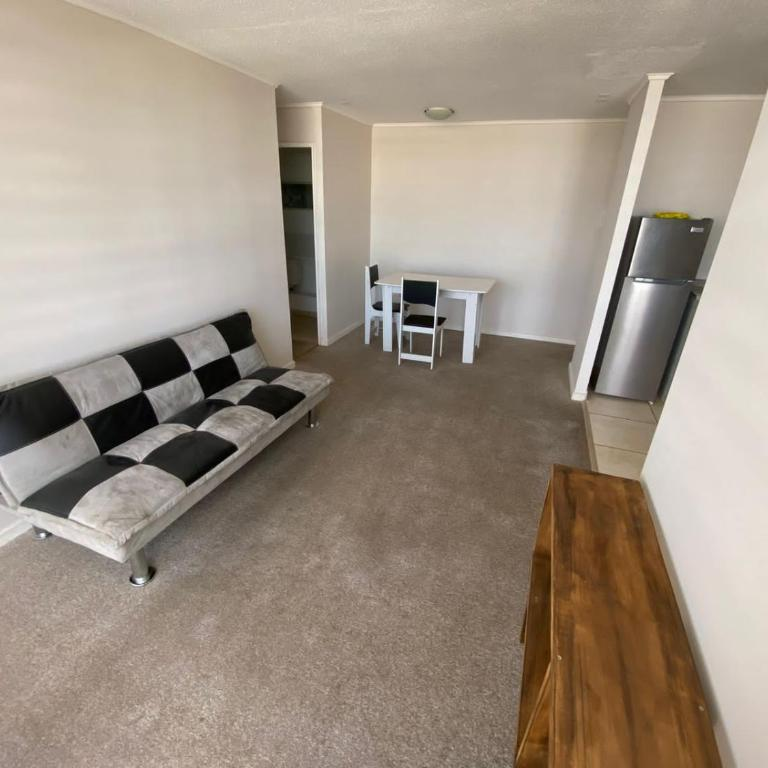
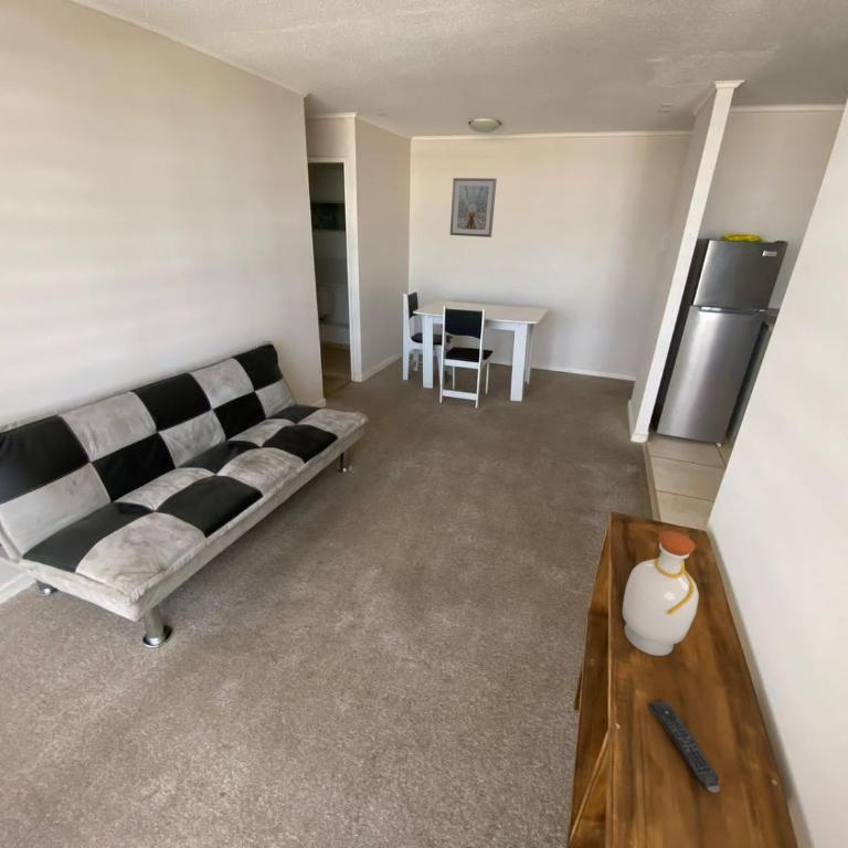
+ remote control [647,700,721,794]
+ bottle [622,530,700,657]
+ picture frame [449,177,498,239]
